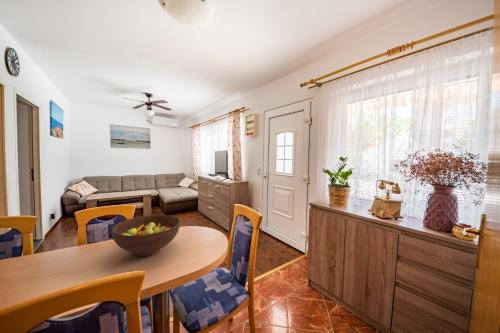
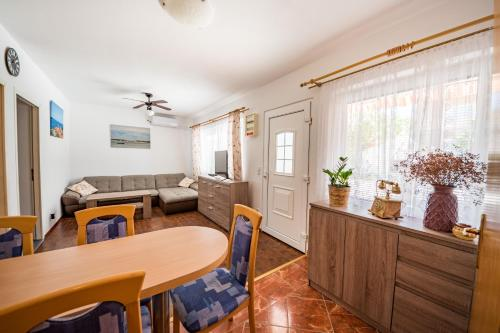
- fruit bowl [110,214,181,257]
